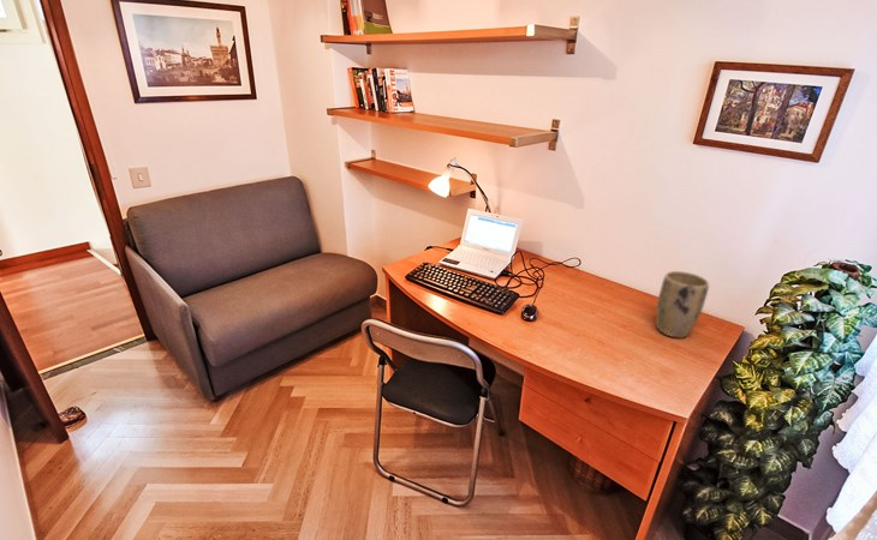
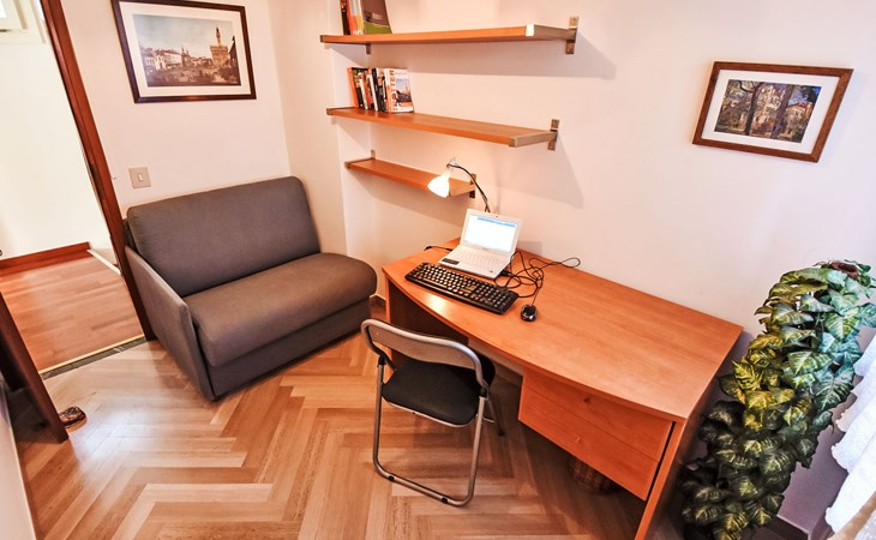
- plant pot [655,270,710,340]
